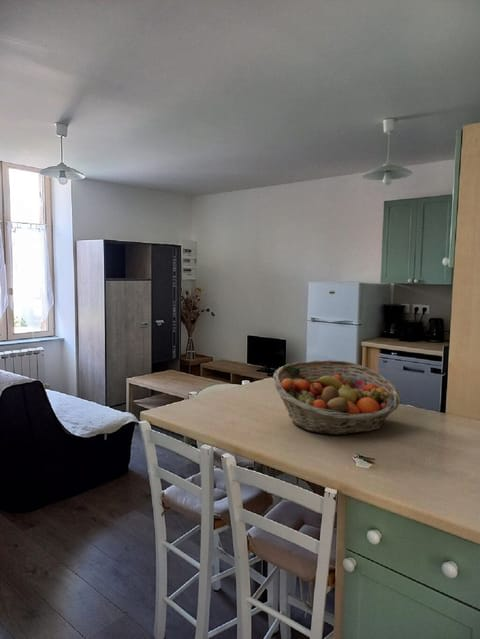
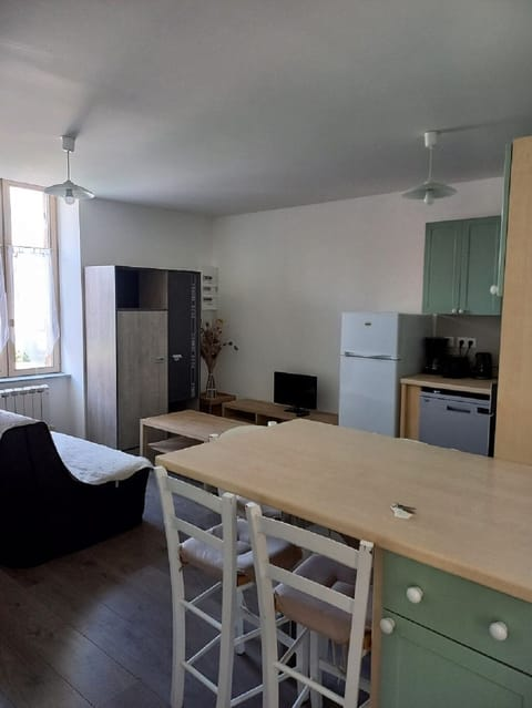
- fruit basket [272,359,402,436]
